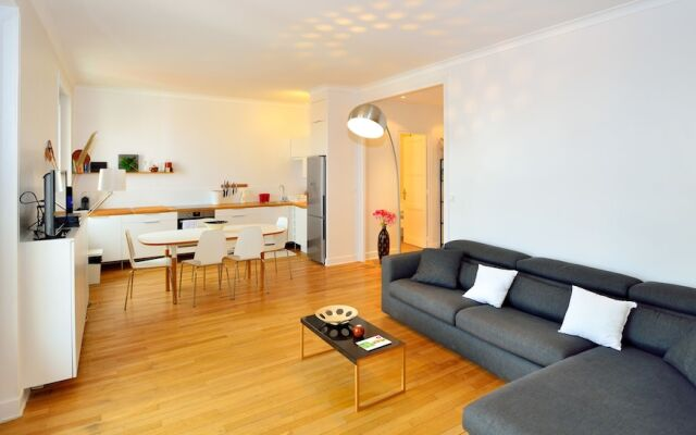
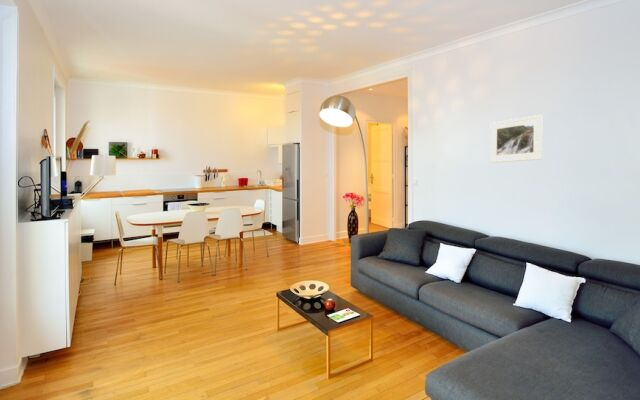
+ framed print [489,114,543,164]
